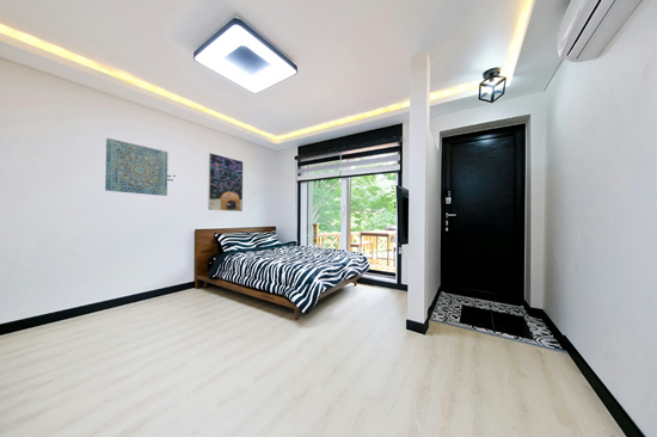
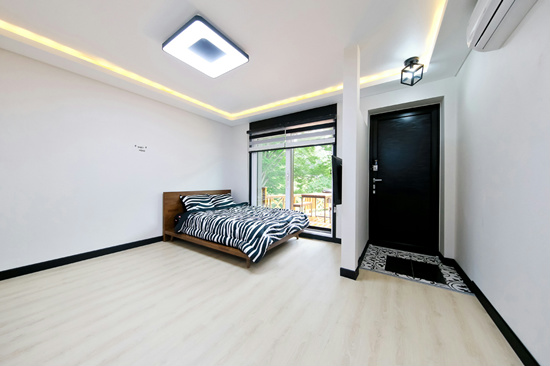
- wall art [104,137,168,197]
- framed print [207,152,244,213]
